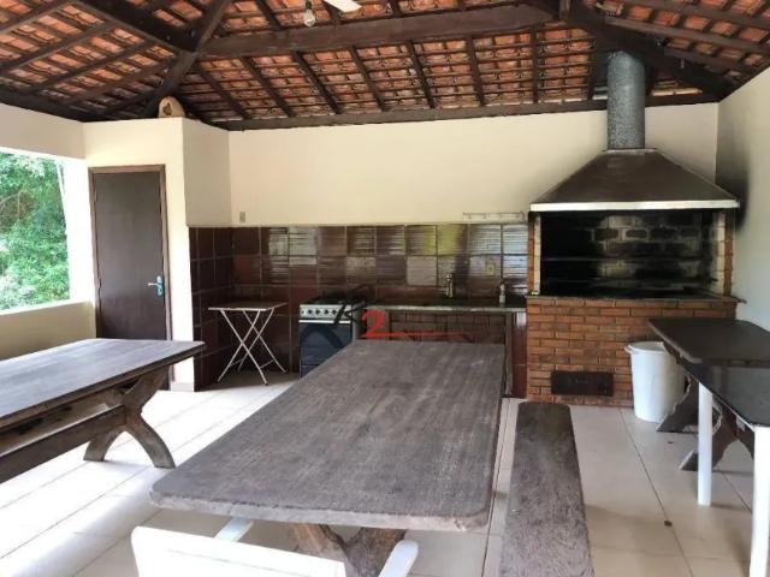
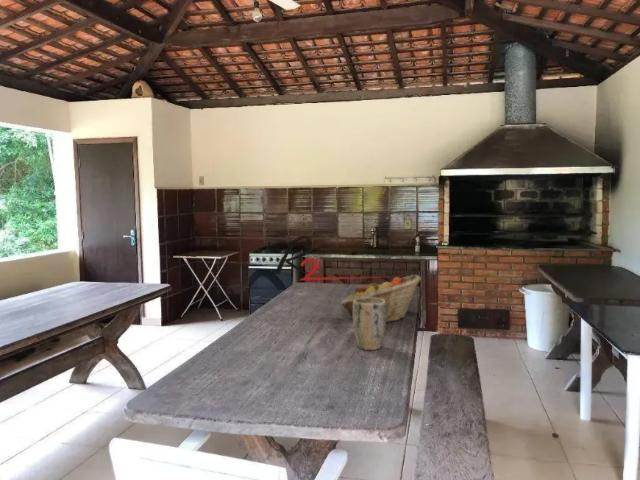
+ fruit basket [339,274,422,323]
+ plant pot [352,297,387,351]
